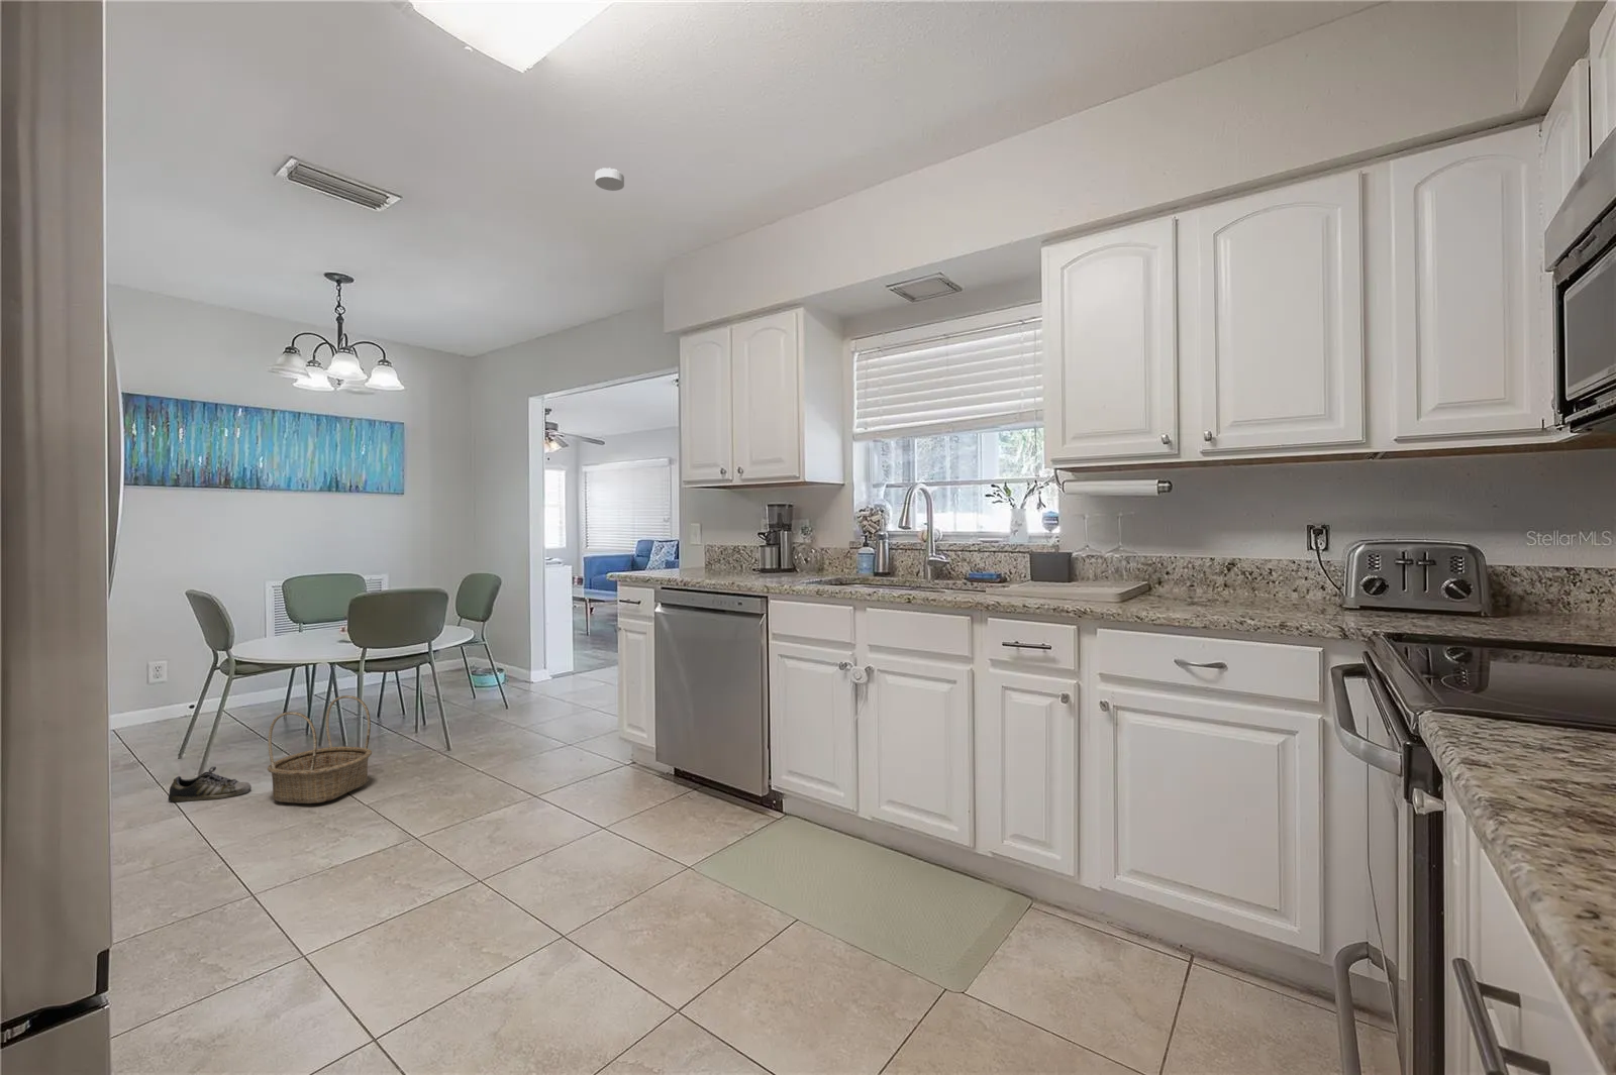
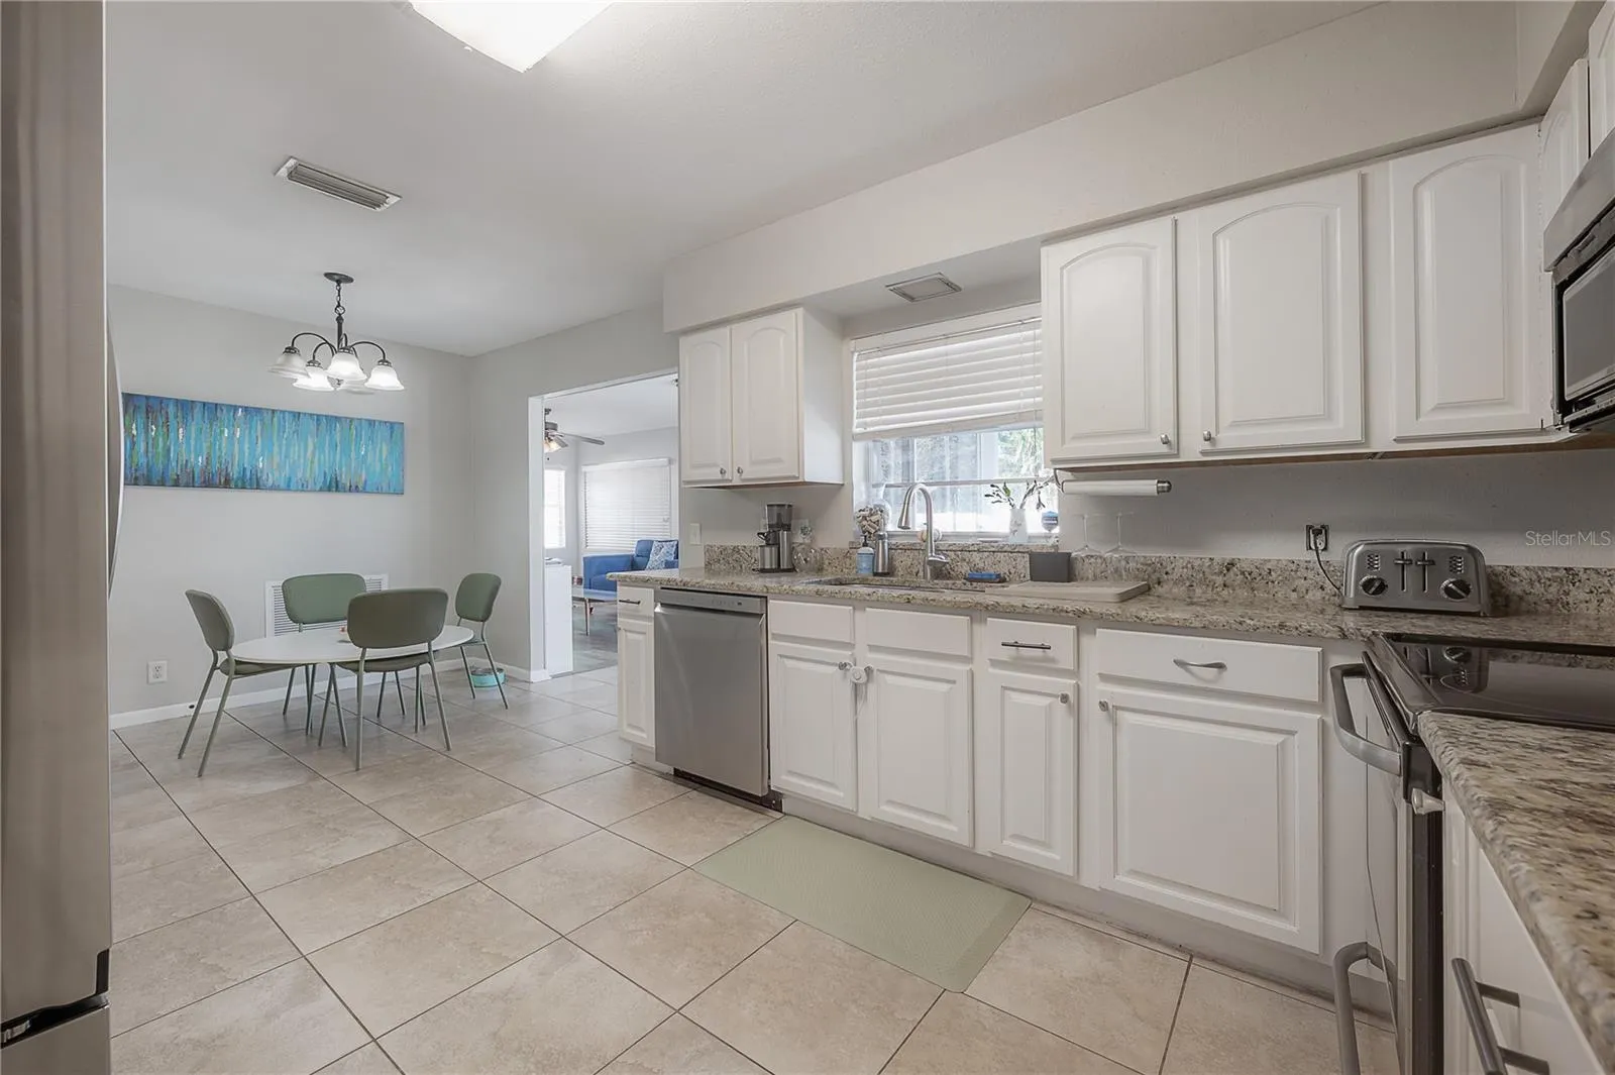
- basket [267,695,372,805]
- smoke detector [594,167,626,192]
- shoe [168,765,252,804]
